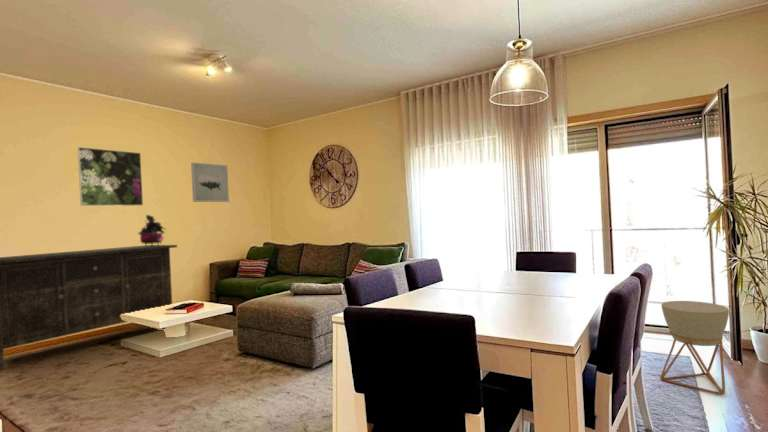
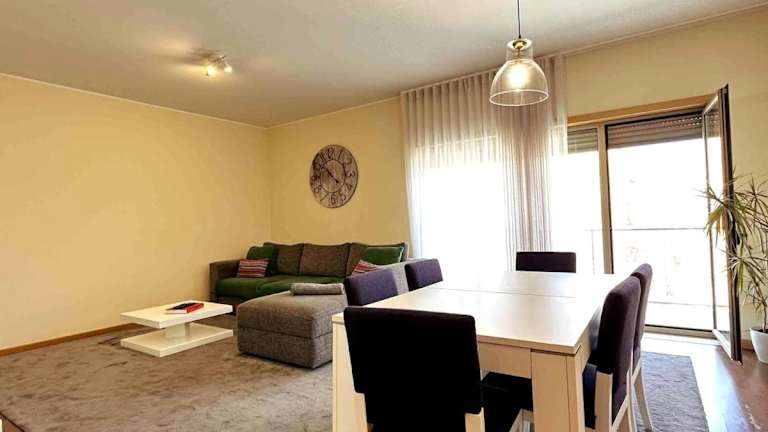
- wall art [190,162,230,203]
- planter [659,300,730,396]
- potted plant [137,214,166,245]
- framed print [77,146,144,207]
- sideboard [0,244,178,373]
